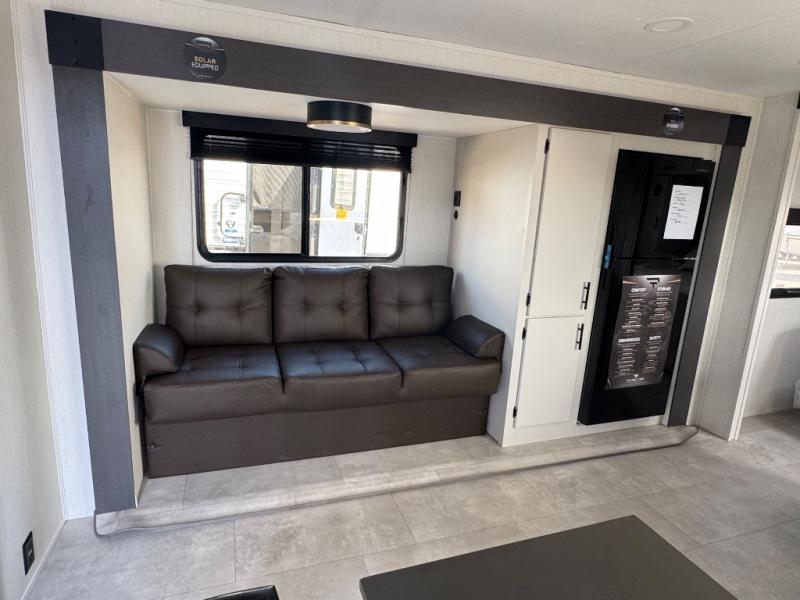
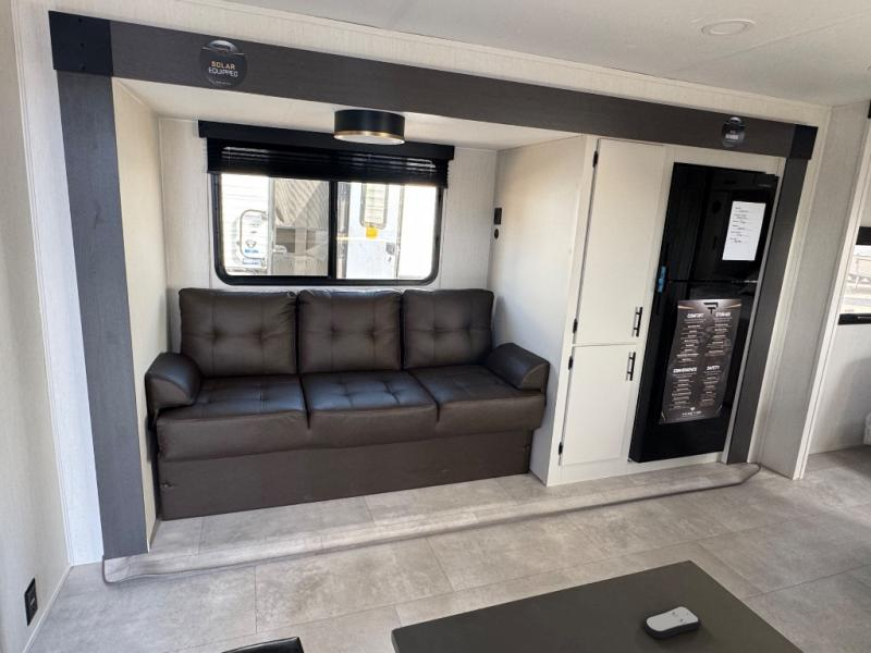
+ remote control [641,605,702,639]
